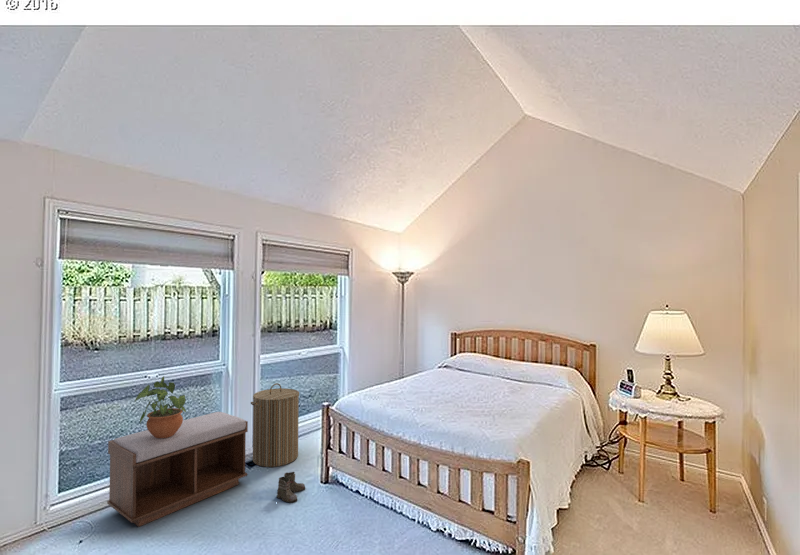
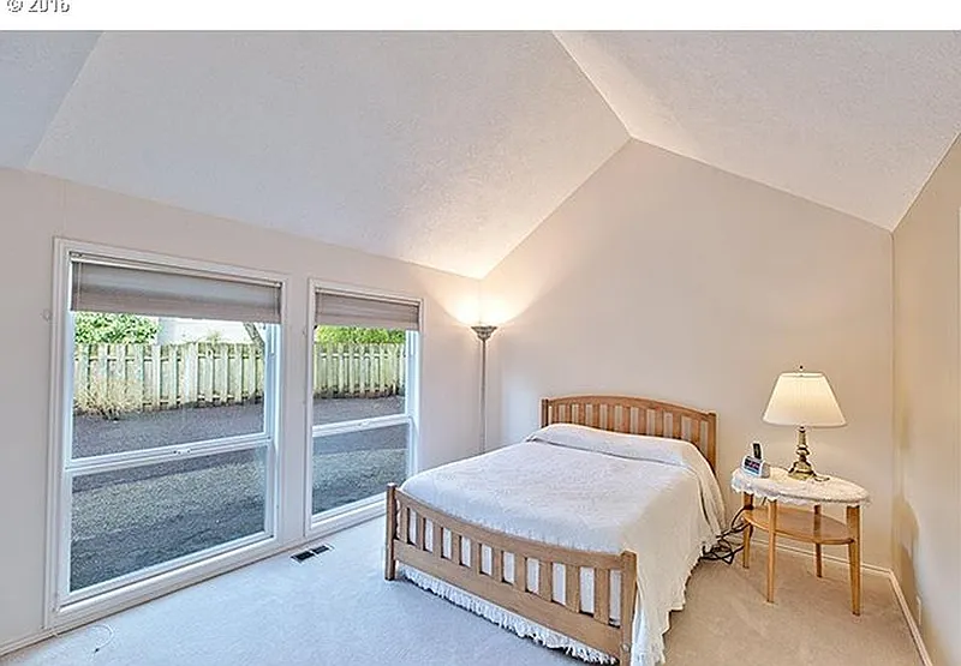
- laundry hamper [250,382,300,468]
- boots [276,471,306,504]
- bench [106,411,249,528]
- potted plant [134,375,187,438]
